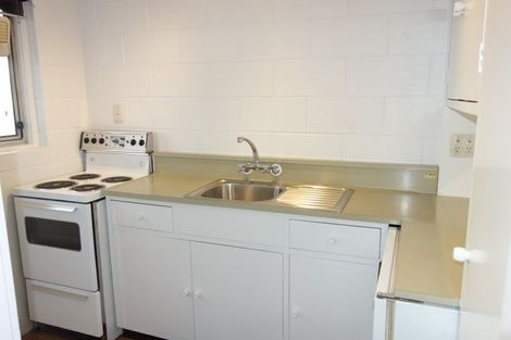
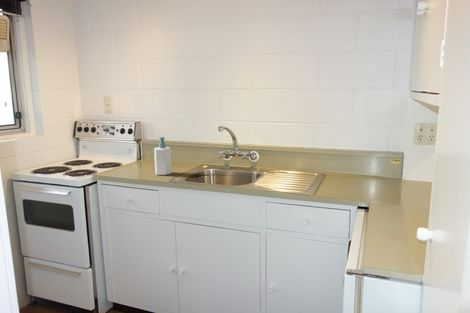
+ soap bottle [153,136,173,176]
